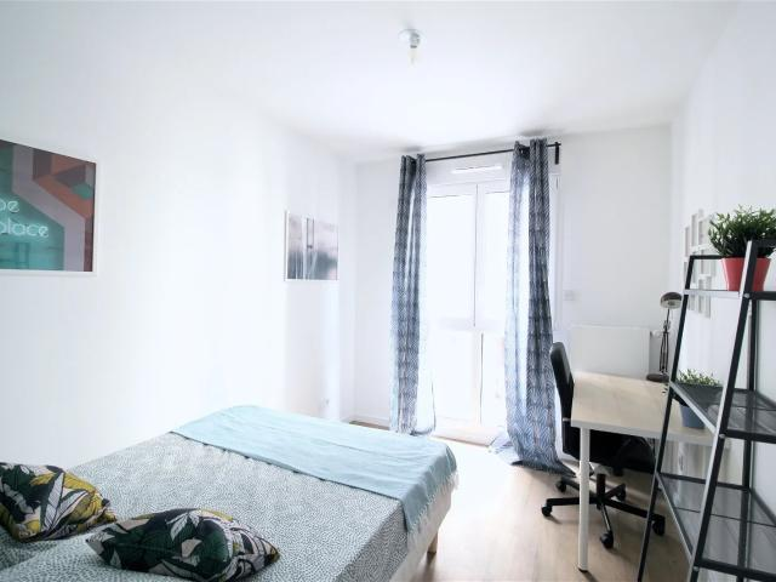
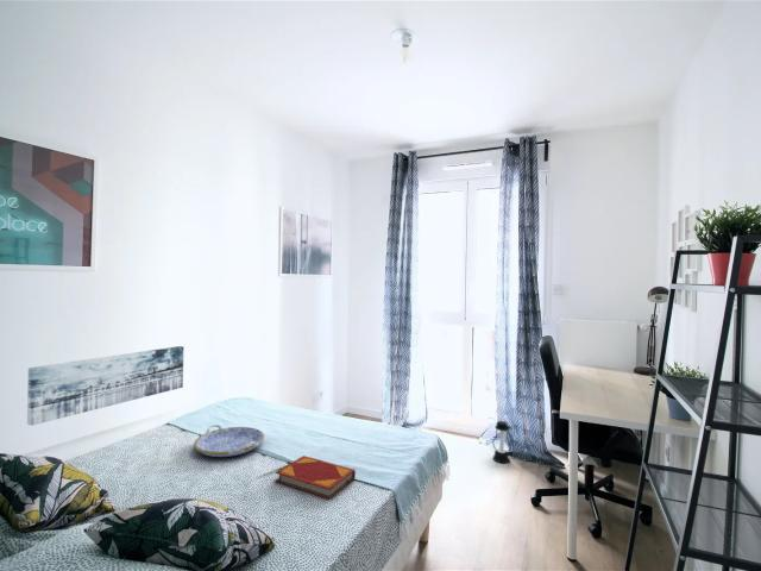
+ lantern [491,420,514,464]
+ wall art [26,345,184,427]
+ serving tray [193,423,265,458]
+ hardback book [275,454,357,500]
